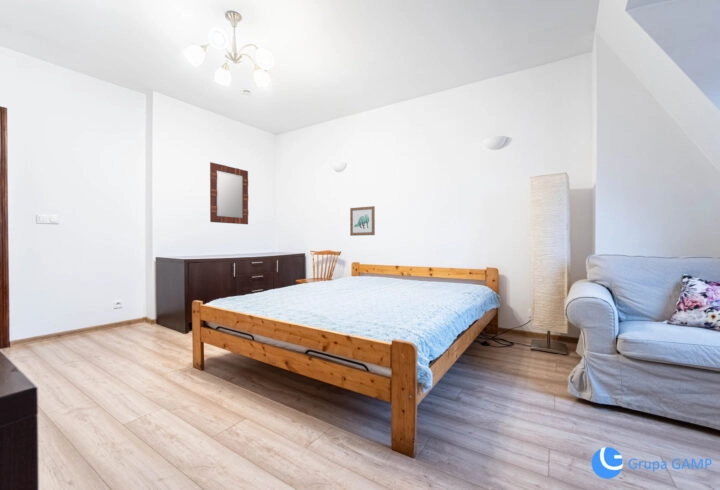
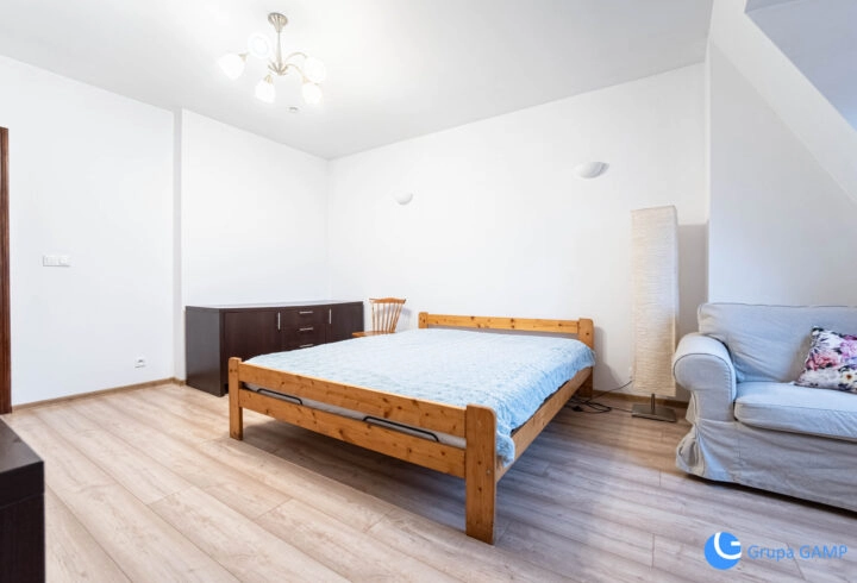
- wall art [349,205,376,237]
- home mirror [209,161,249,225]
